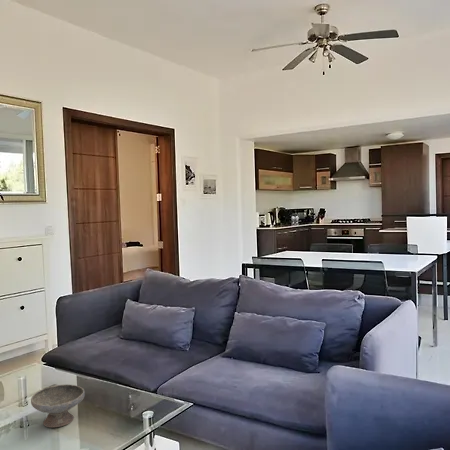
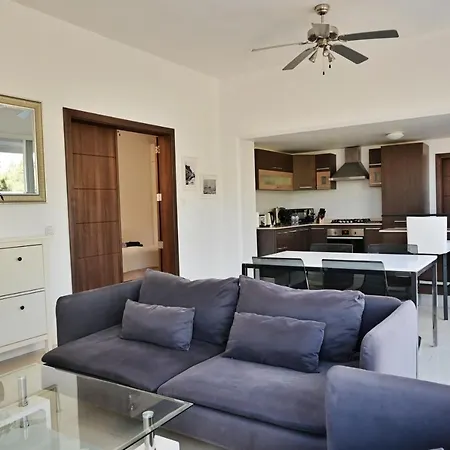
- bowl [30,383,86,428]
